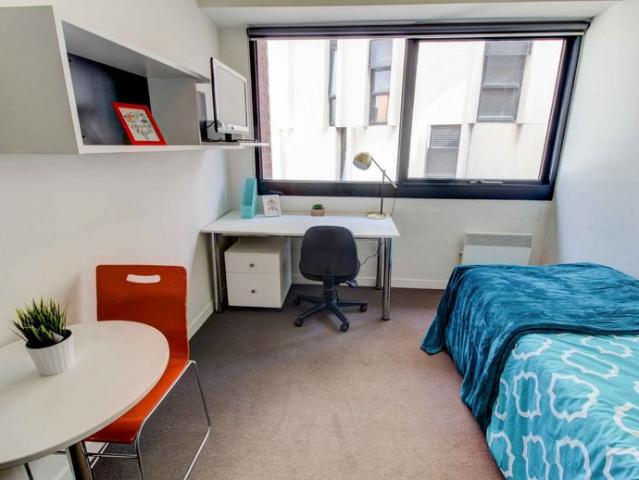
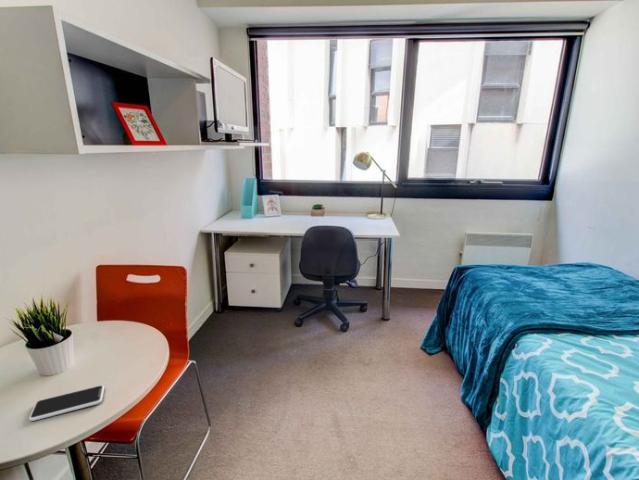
+ smartphone [28,384,105,422]
